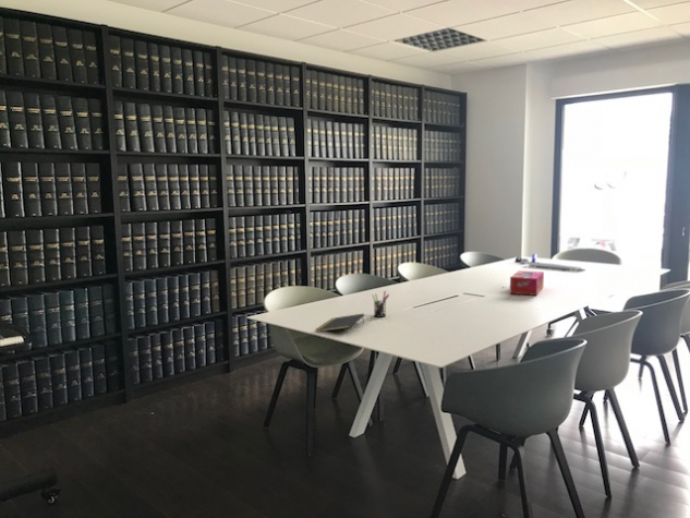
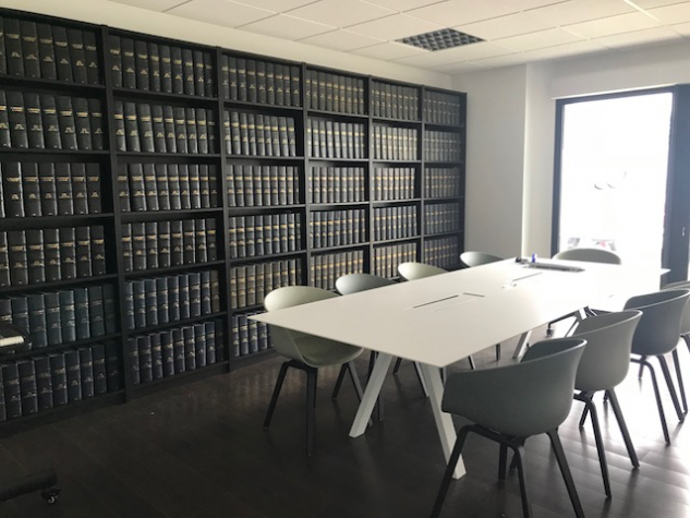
- tissue box [509,269,545,297]
- pen holder [371,290,390,318]
- notepad [315,313,365,334]
